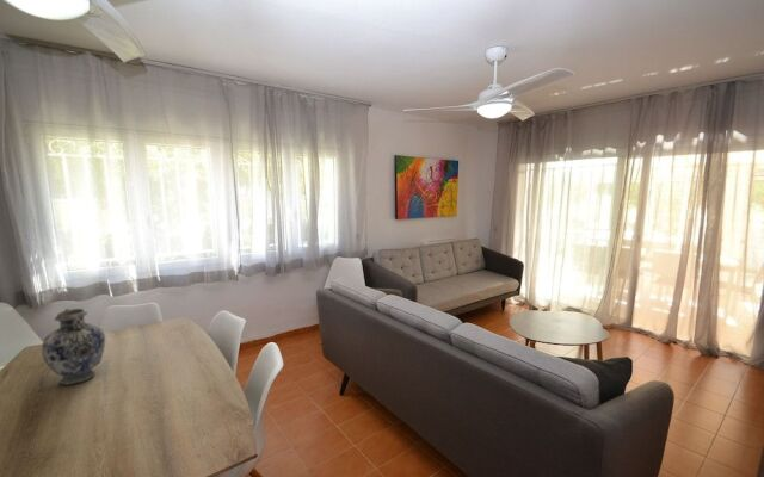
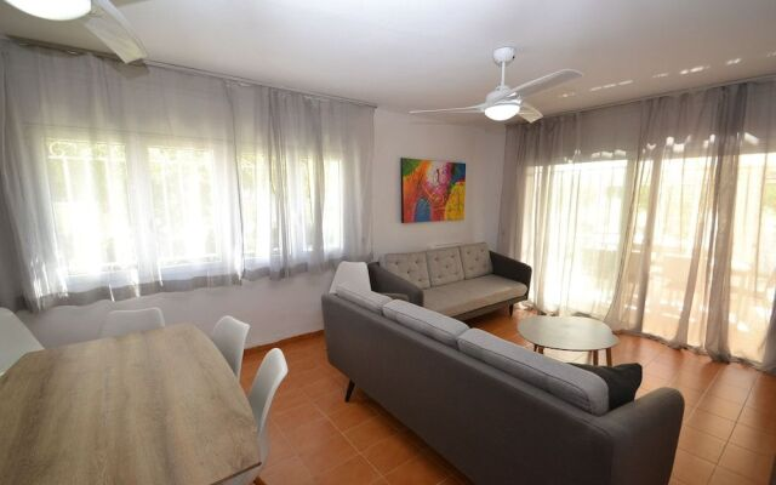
- decorative vase [41,308,106,386]
